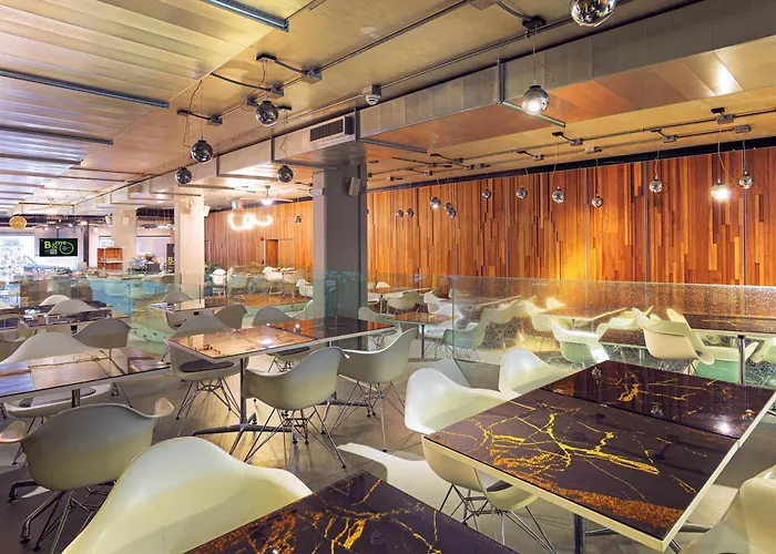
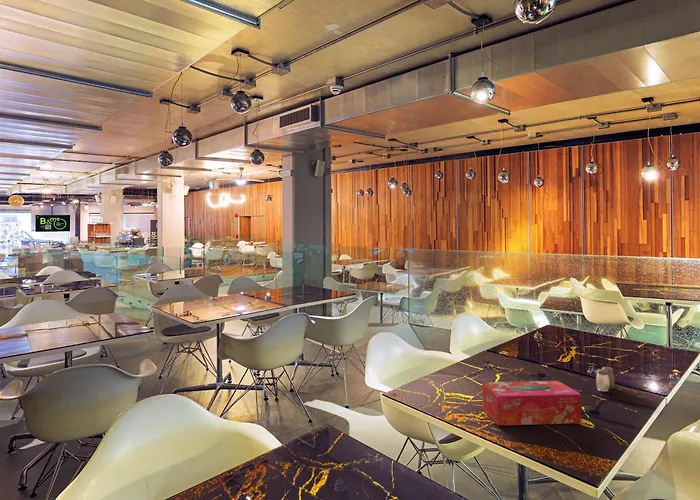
+ salt and pepper shaker [595,366,616,392]
+ tissue box [481,380,582,427]
